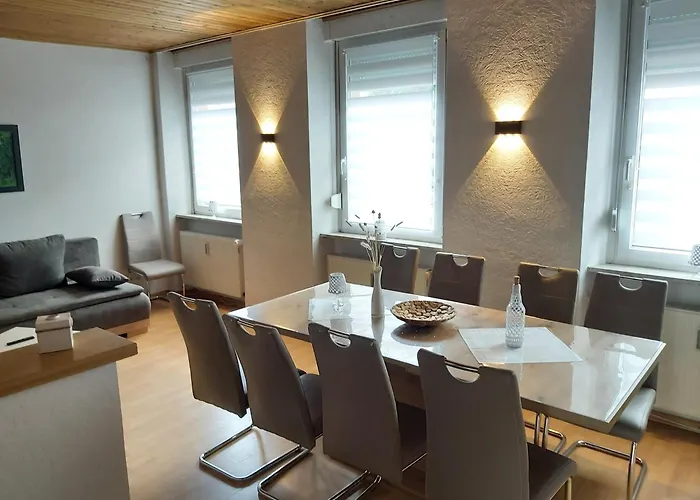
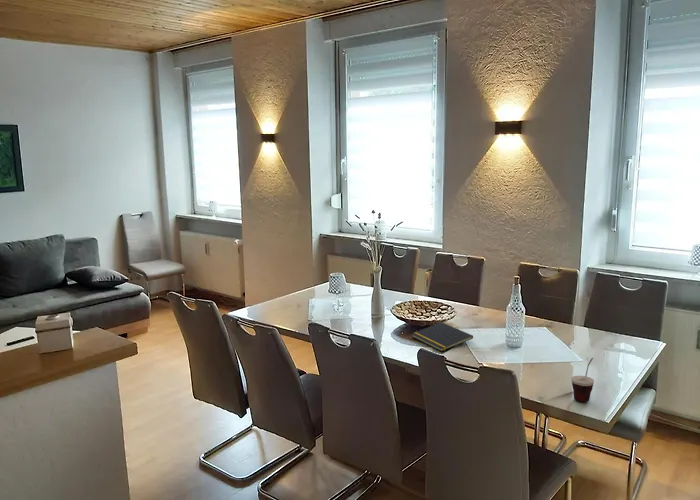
+ notepad [411,321,474,353]
+ cup [570,357,595,403]
